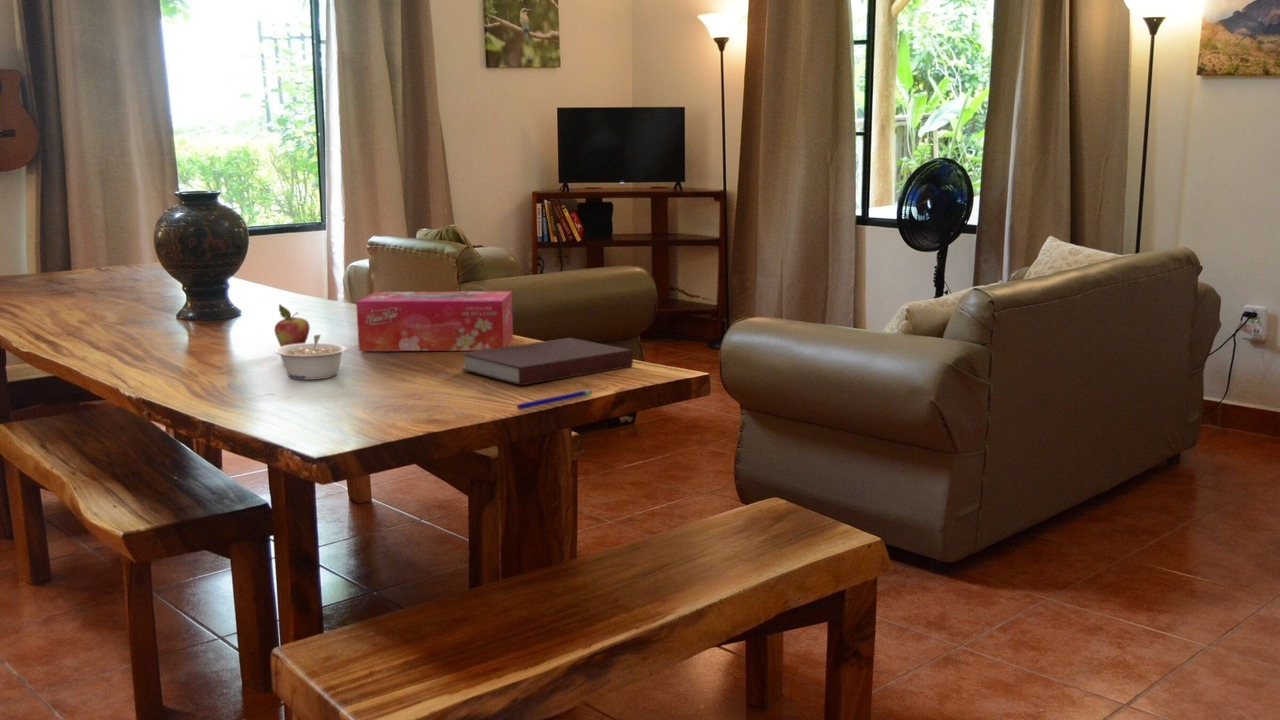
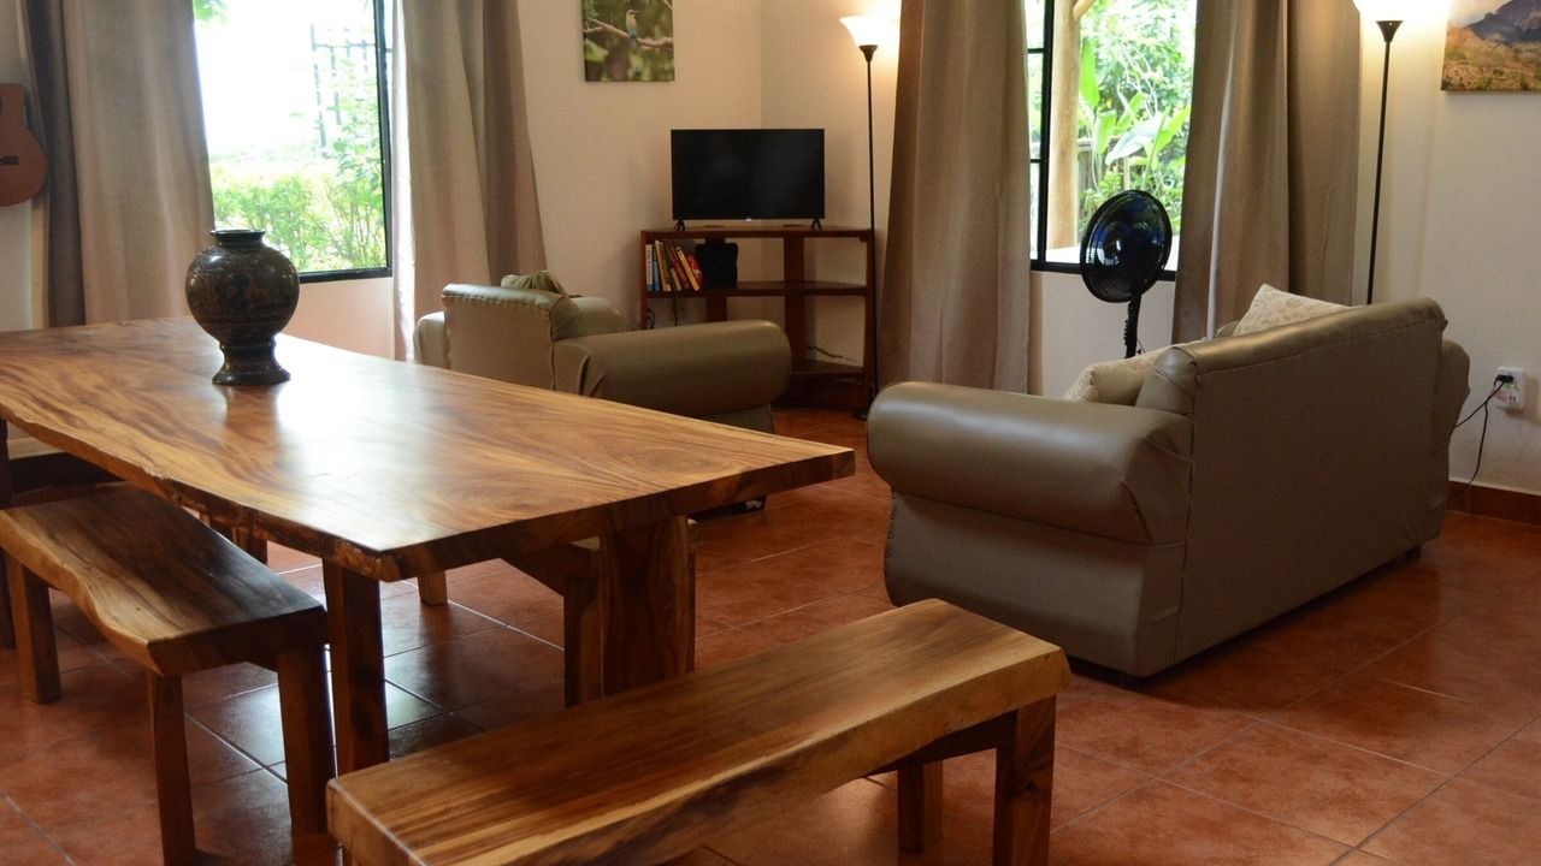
- notebook [460,337,634,386]
- fruit [273,303,311,347]
- pen [516,389,593,411]
- legume [274,334,348,381]
- tissue box [355,290,514,352]
